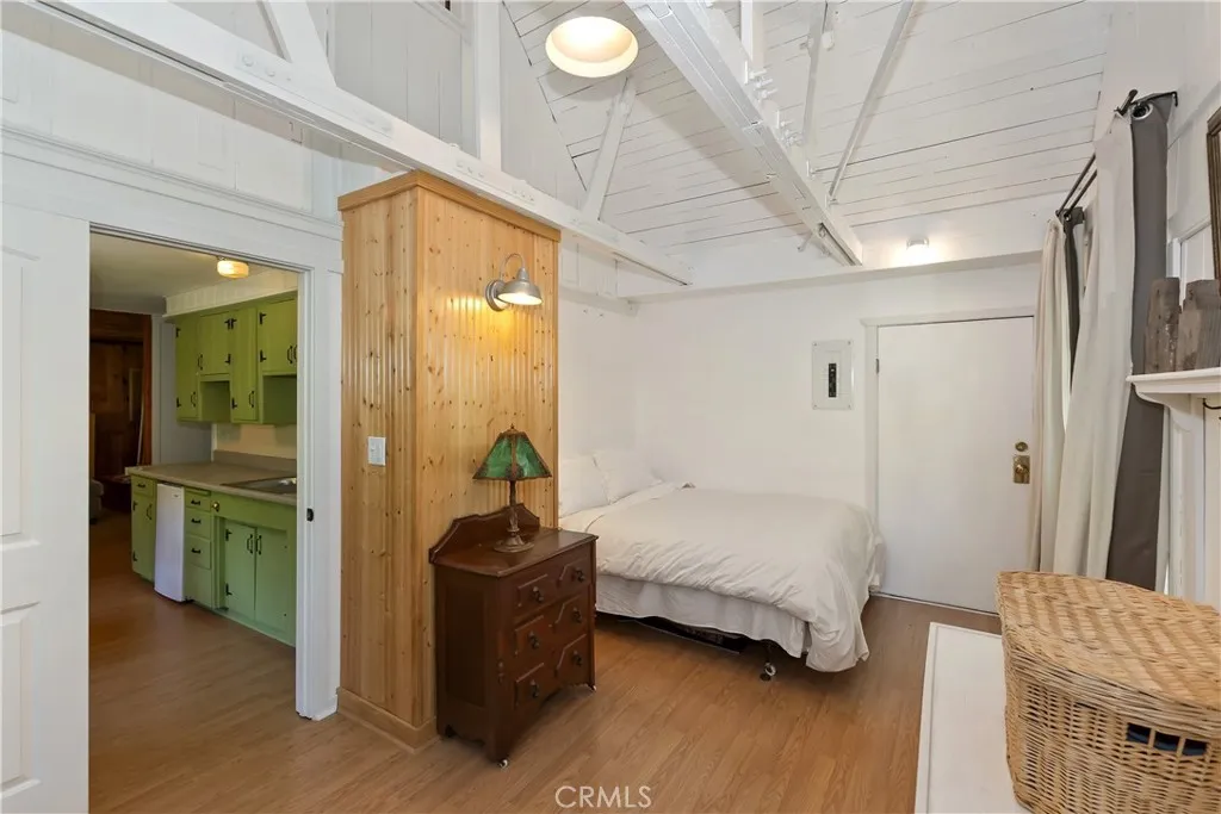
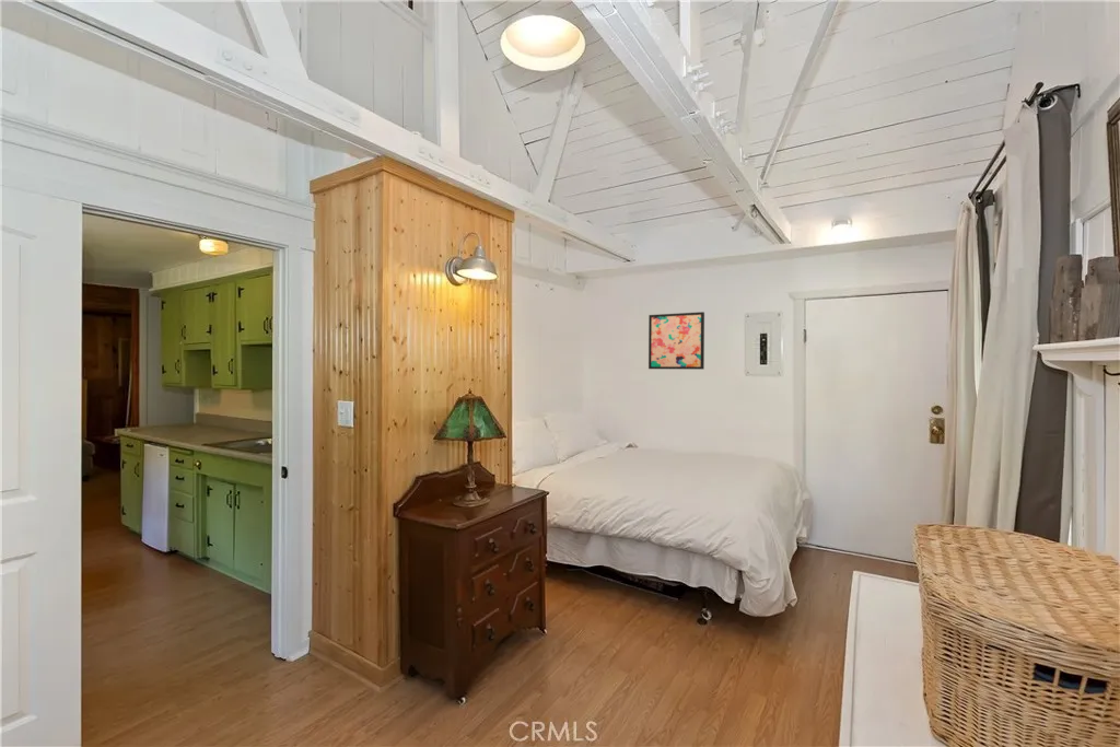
+ wall art [648,311,705,371]
